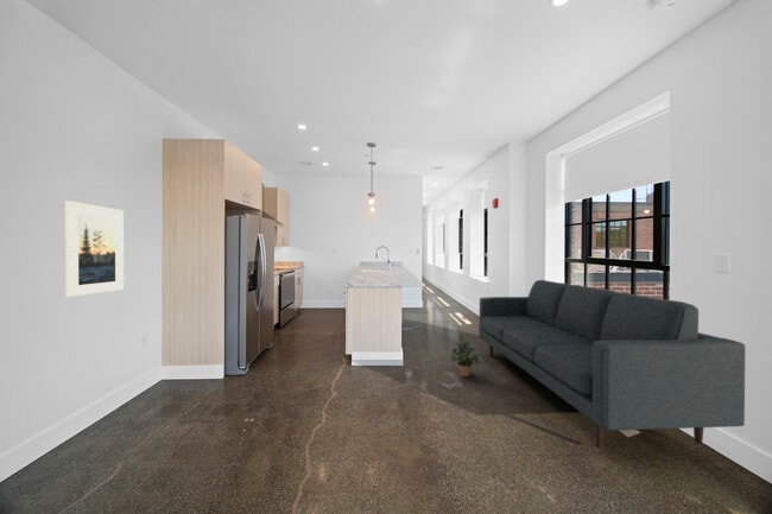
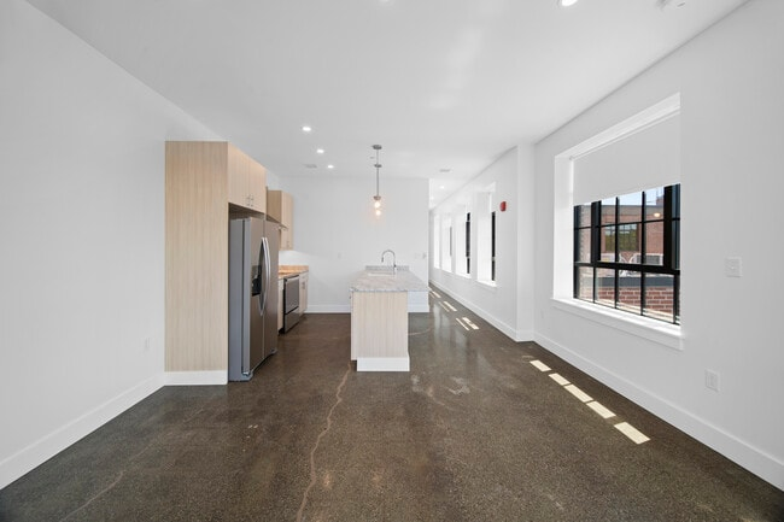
- potted plant [449,337,481,377]
- sofa [479,279,746,449]
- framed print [64,199,125,298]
